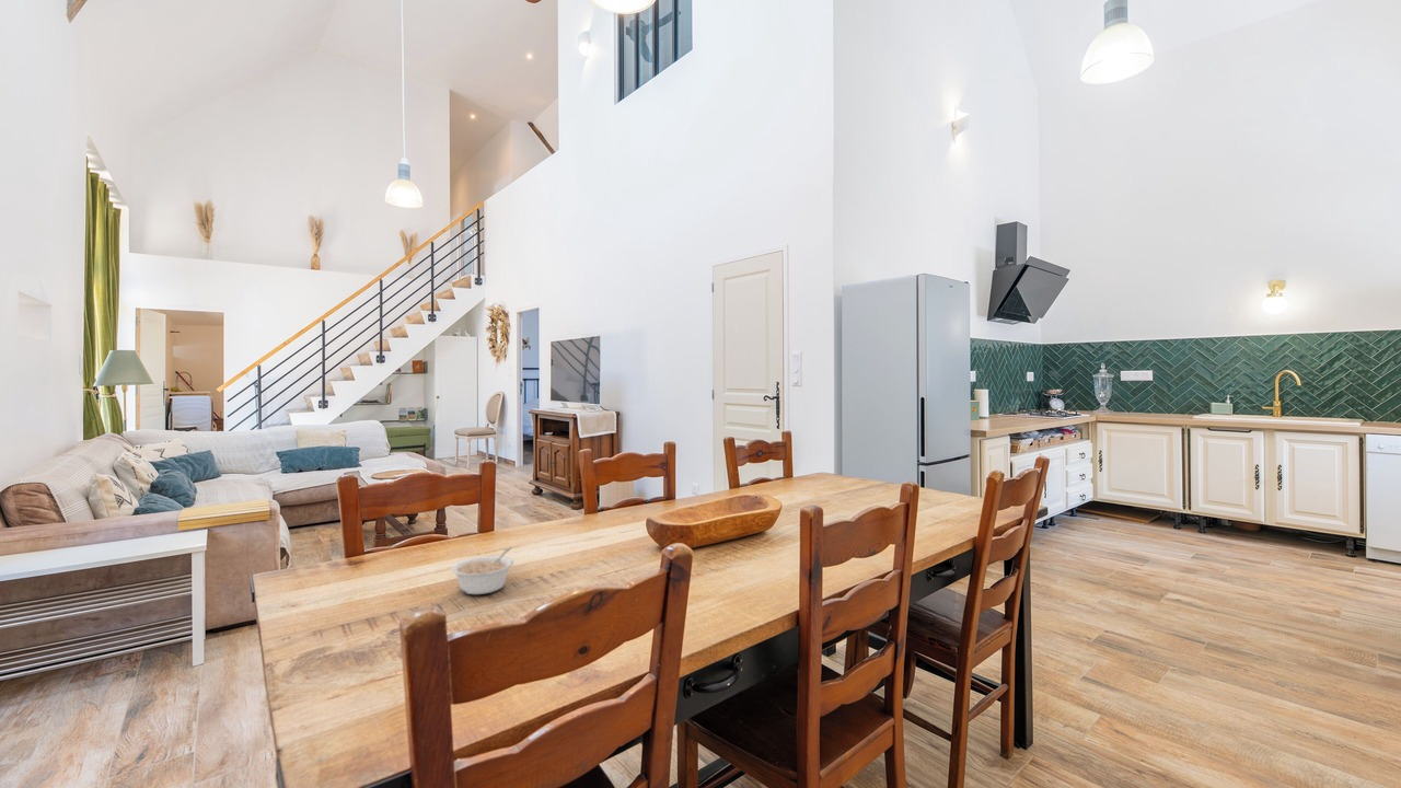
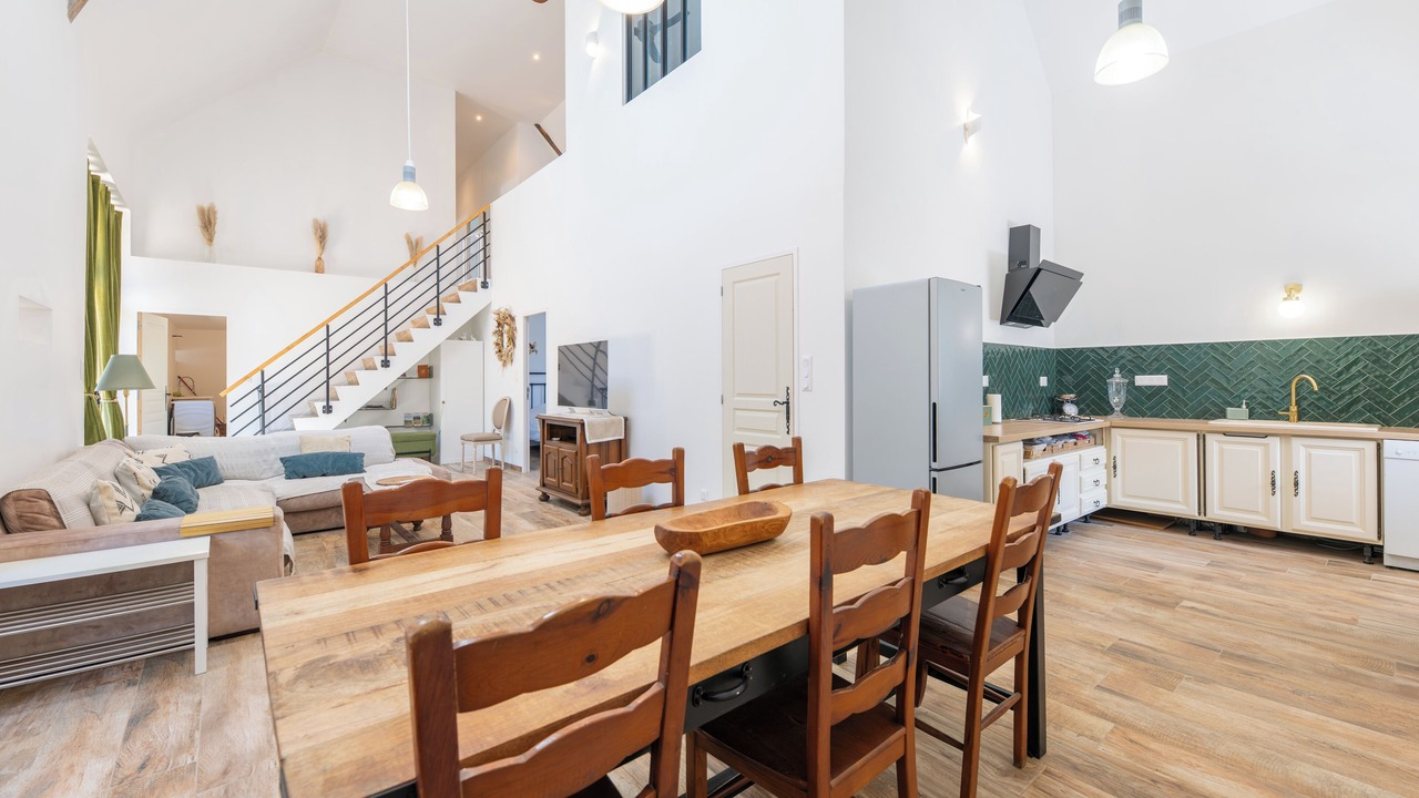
- legume [450,547,514,595]
